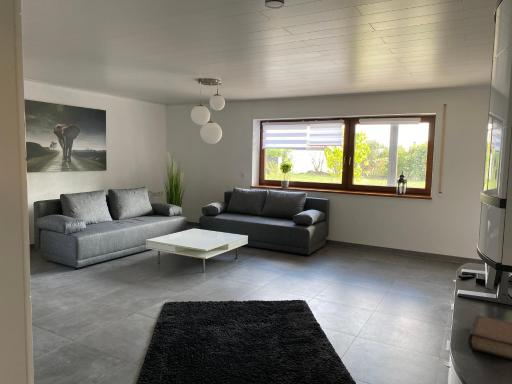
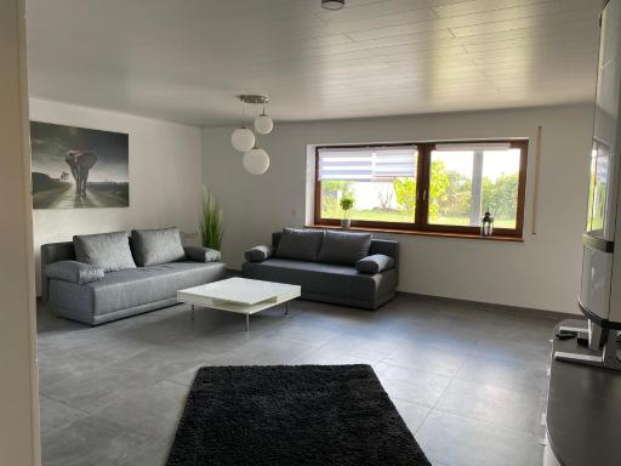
- book [467,314,512,360]
